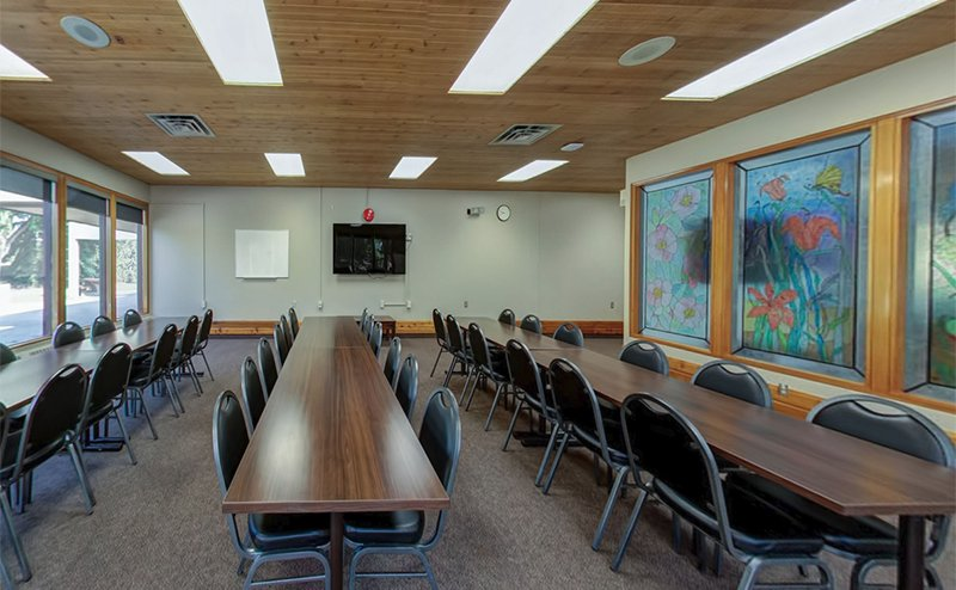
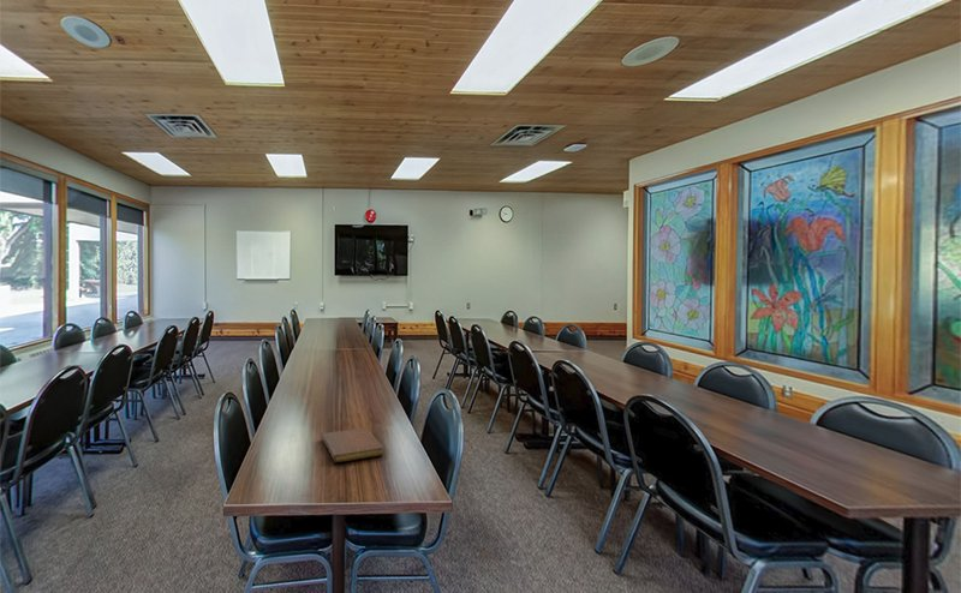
+ notebook [321,427,384,463]
